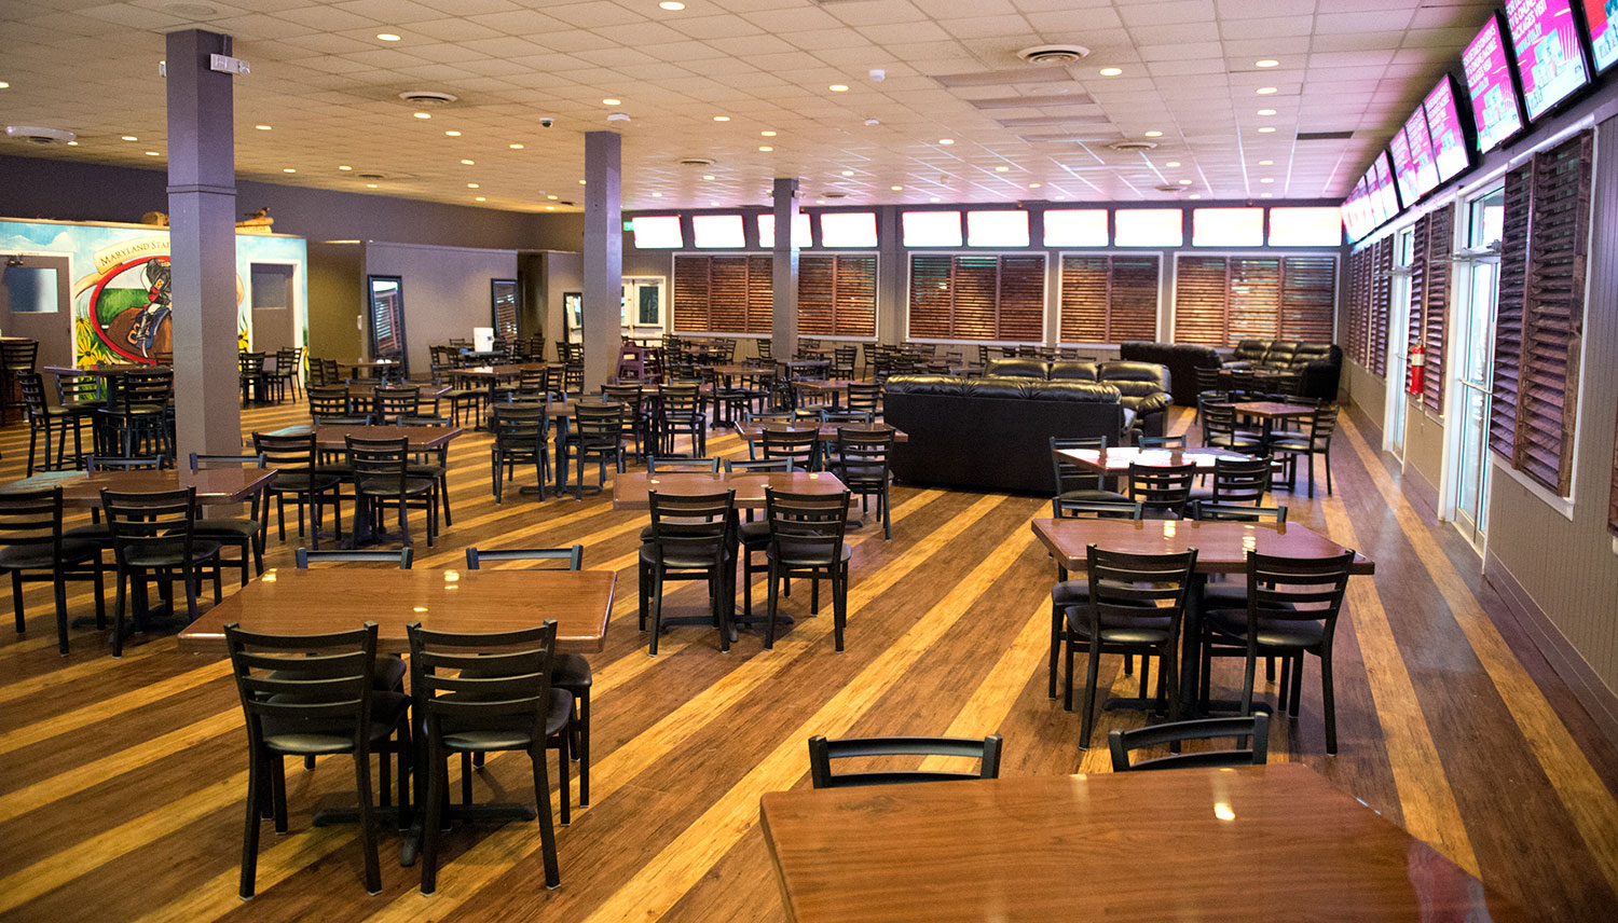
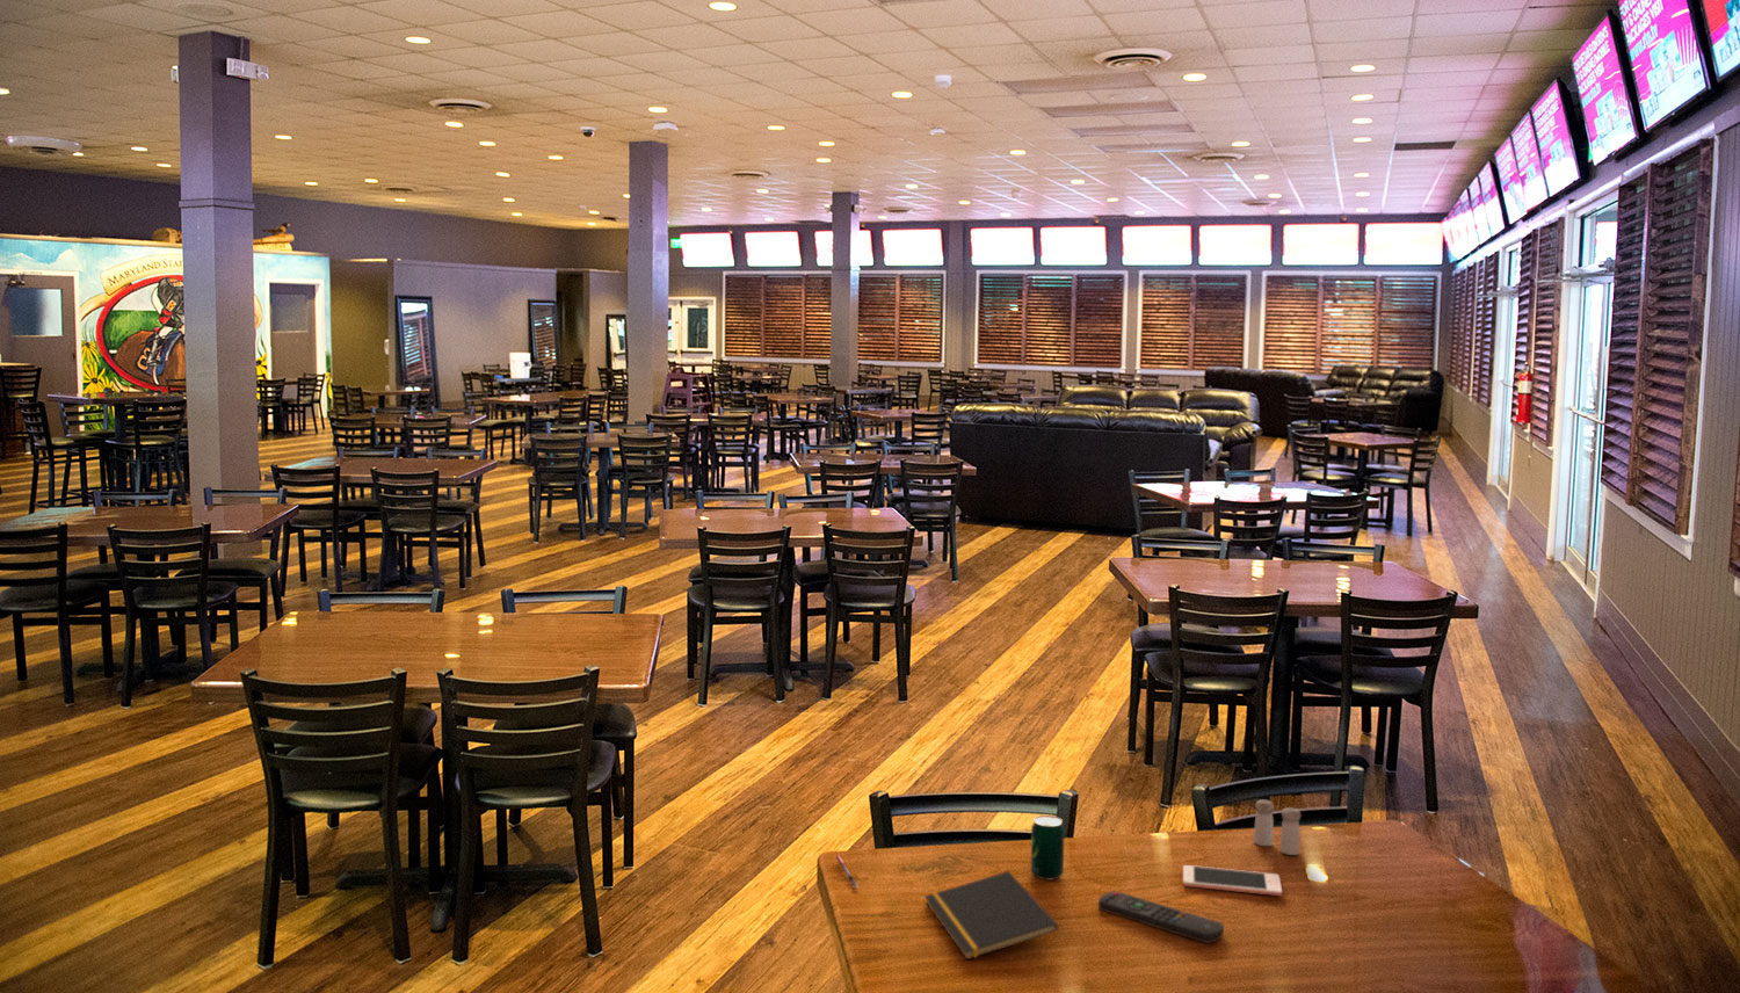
+ salt and pepper shaker [1252,798,1301,856]
+ beverage can [1030,814,1066,882]
+ notepad [924,870,1060,961]
+ cell phone [1182,864,1283,896]
+ pen [835,854,860,890]
+ remote control [1097,890,1225,944]
